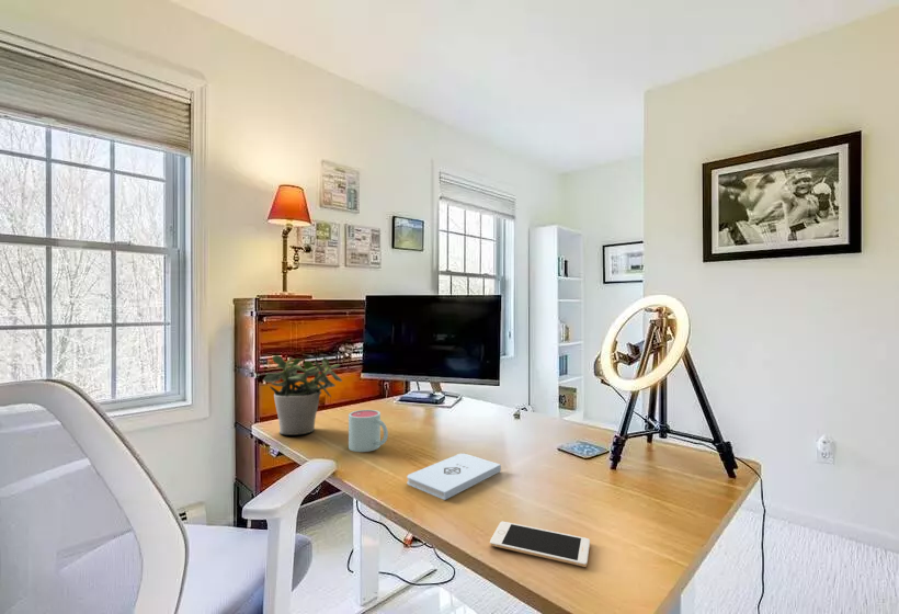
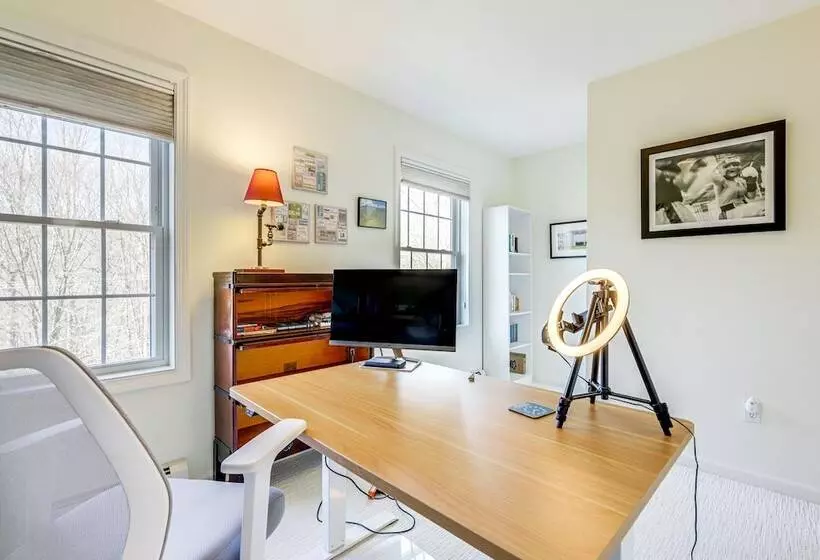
- cell phone [489,521,591,568]
- mug [348,409,389,453]
- potted plant [262,354,343,436]
- notepad [406,453,502,501]
